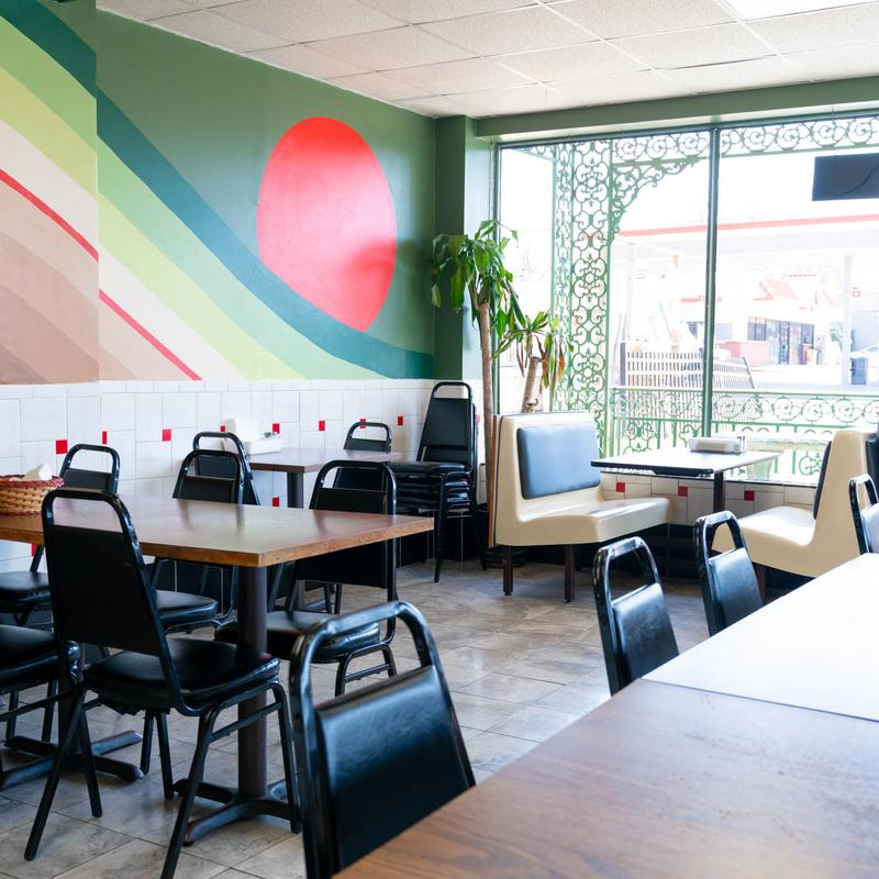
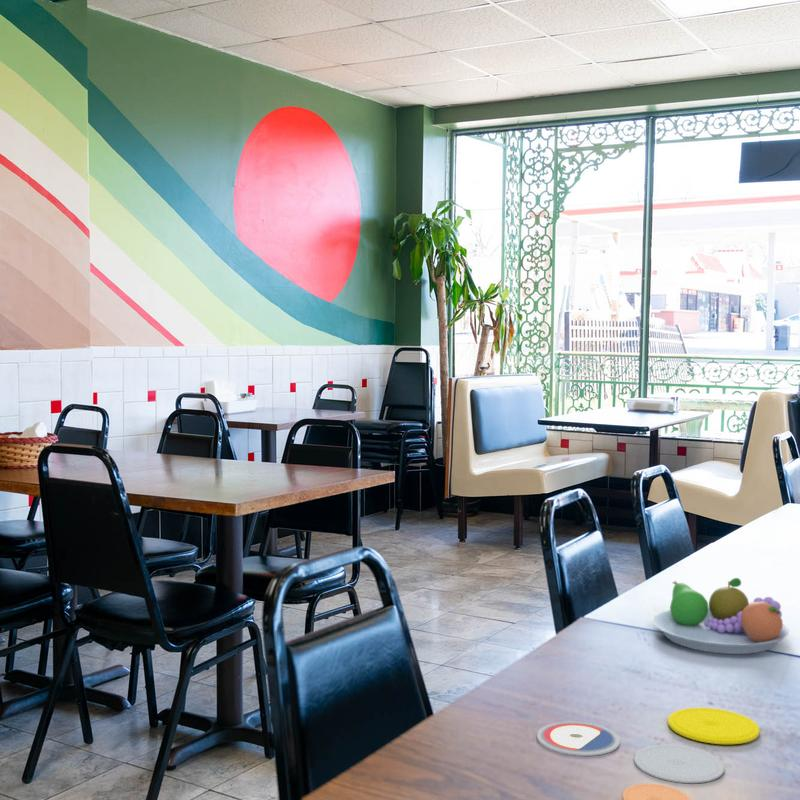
+ plate [536,707,760,800]
+ fruit bowl [651,577,790,655]
